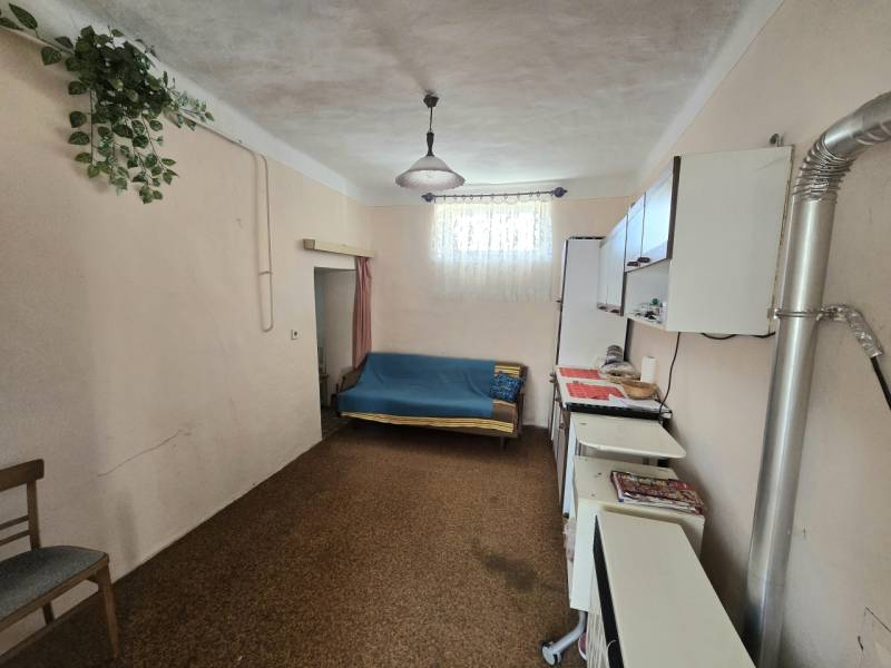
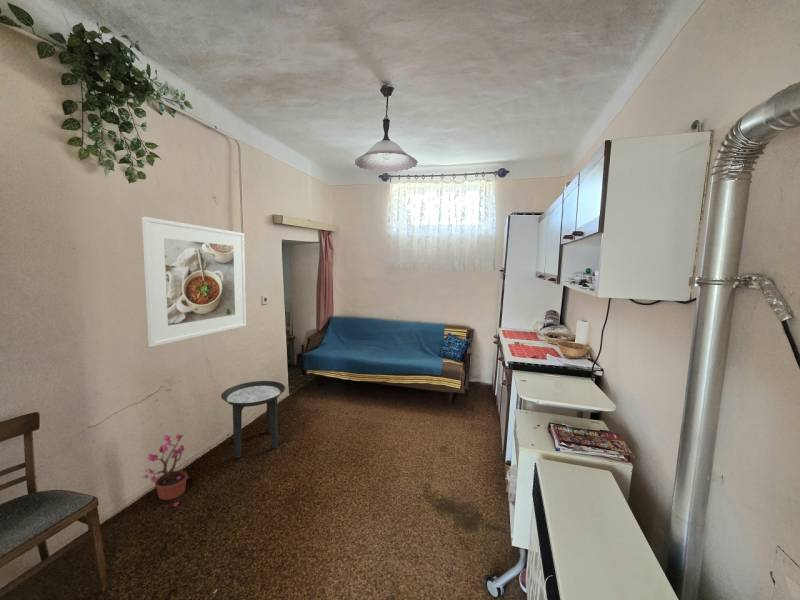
+ side table [220,380,286,459]
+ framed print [141,216,247,348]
+ potted plant [143,433,190,508]
